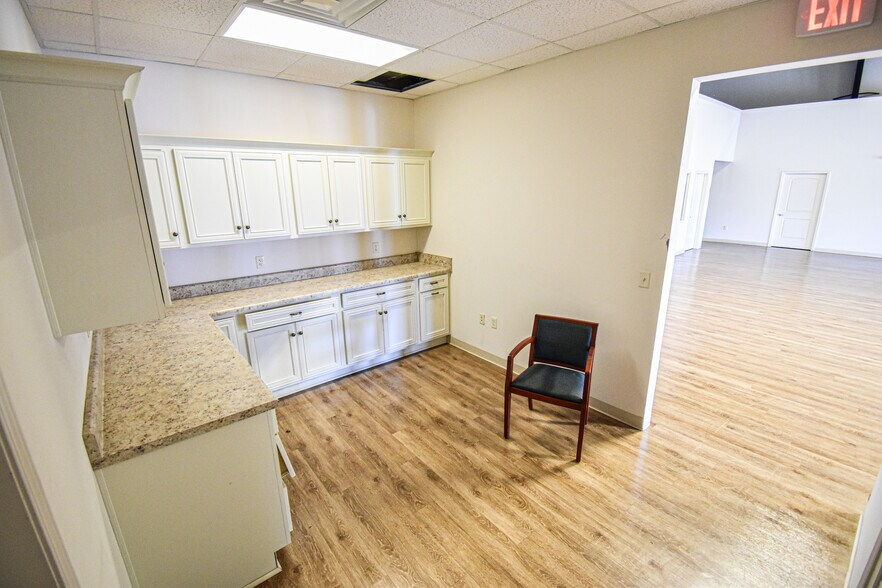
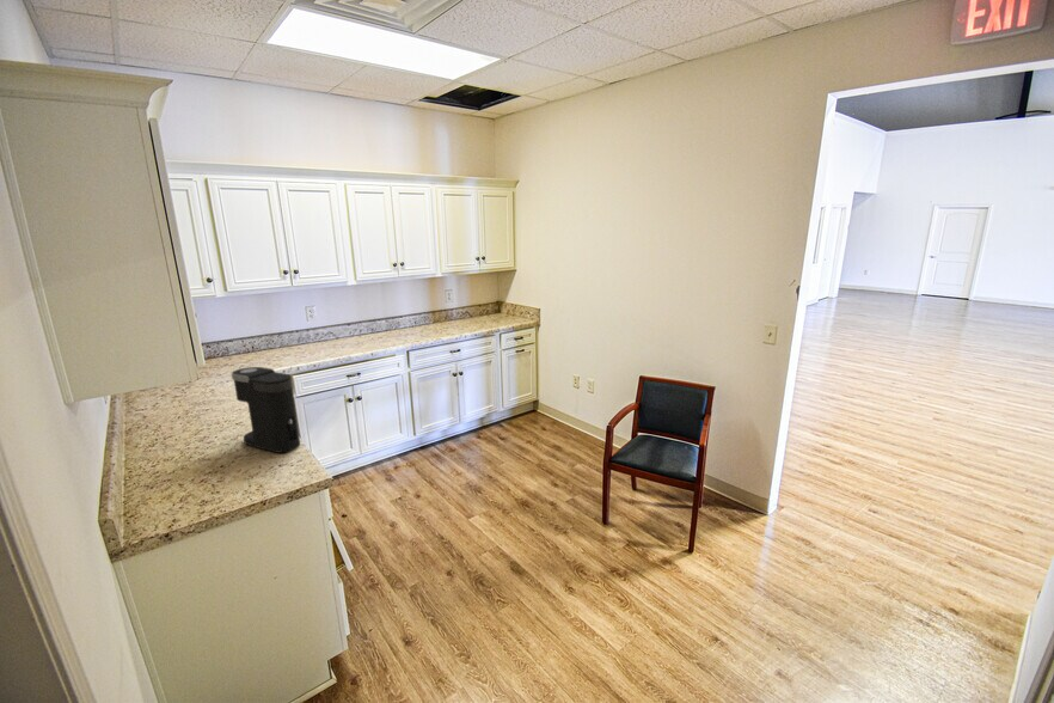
+ coffee maker [231,366,301,454]
